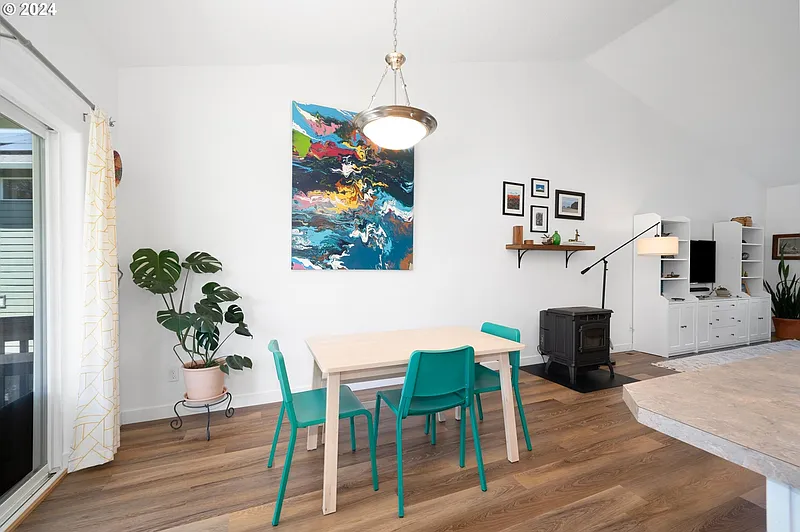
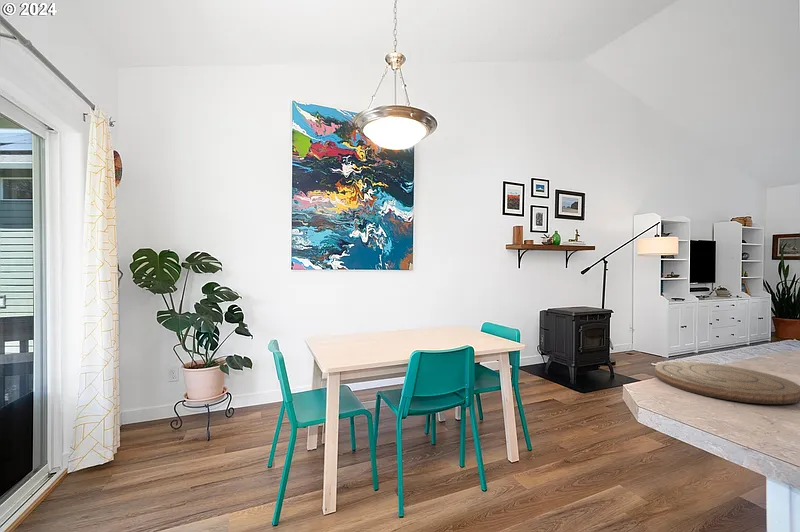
+ cutting board [654,361,800,405]
